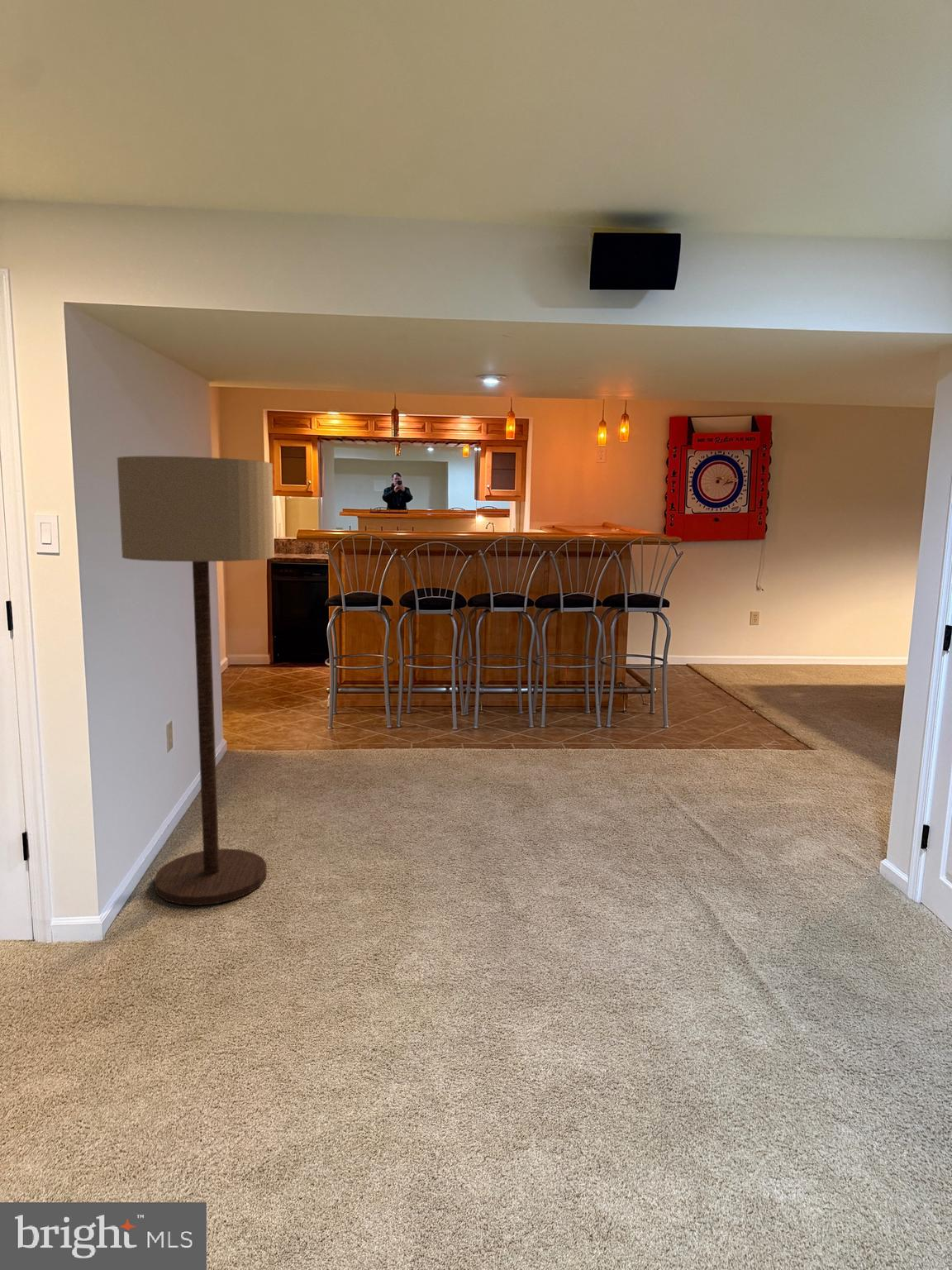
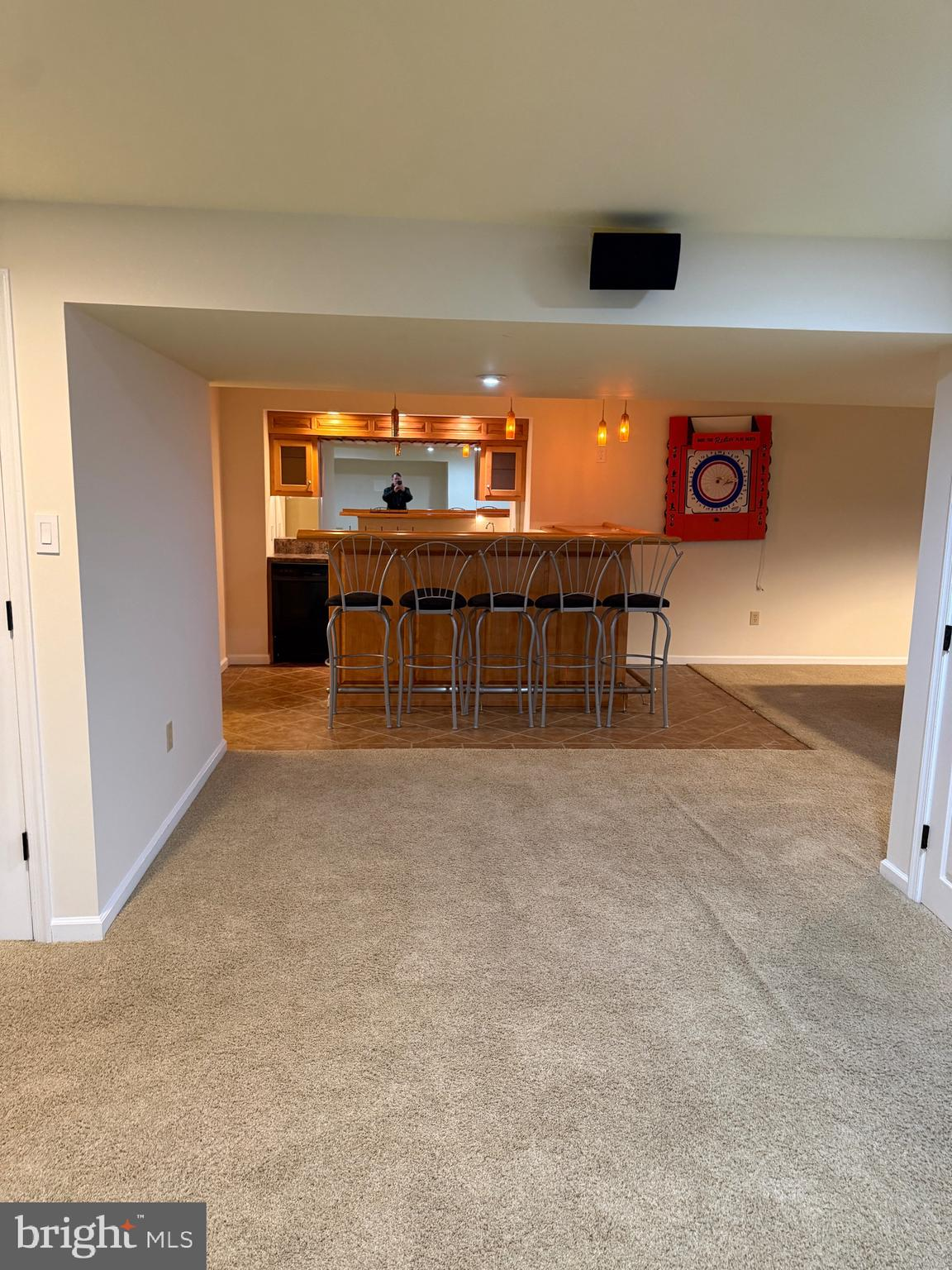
- floor lamp [117,456,275,906]
